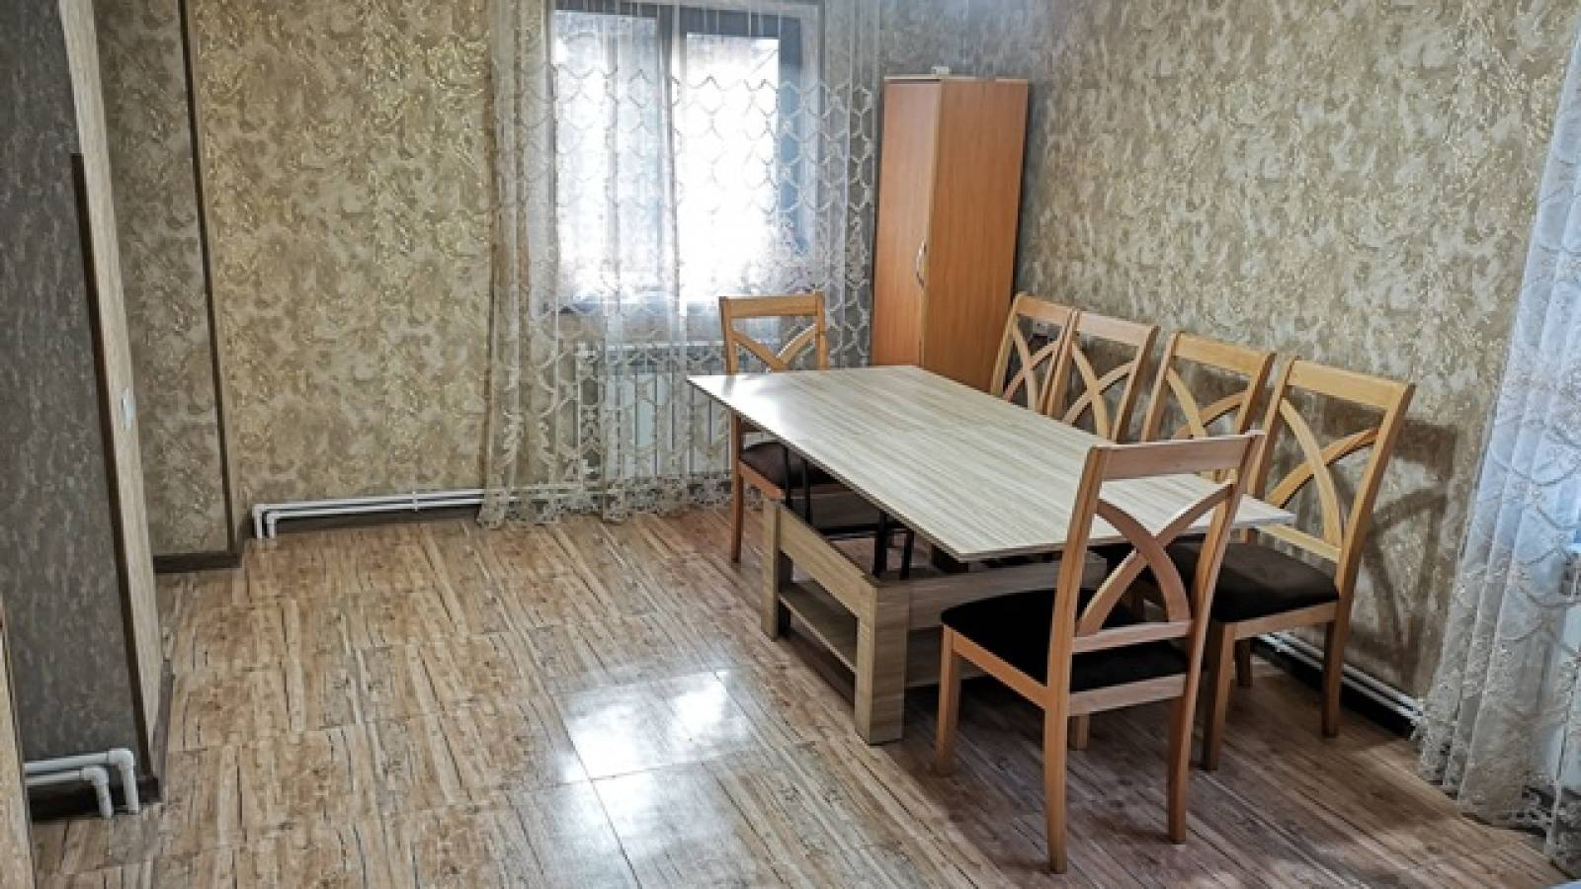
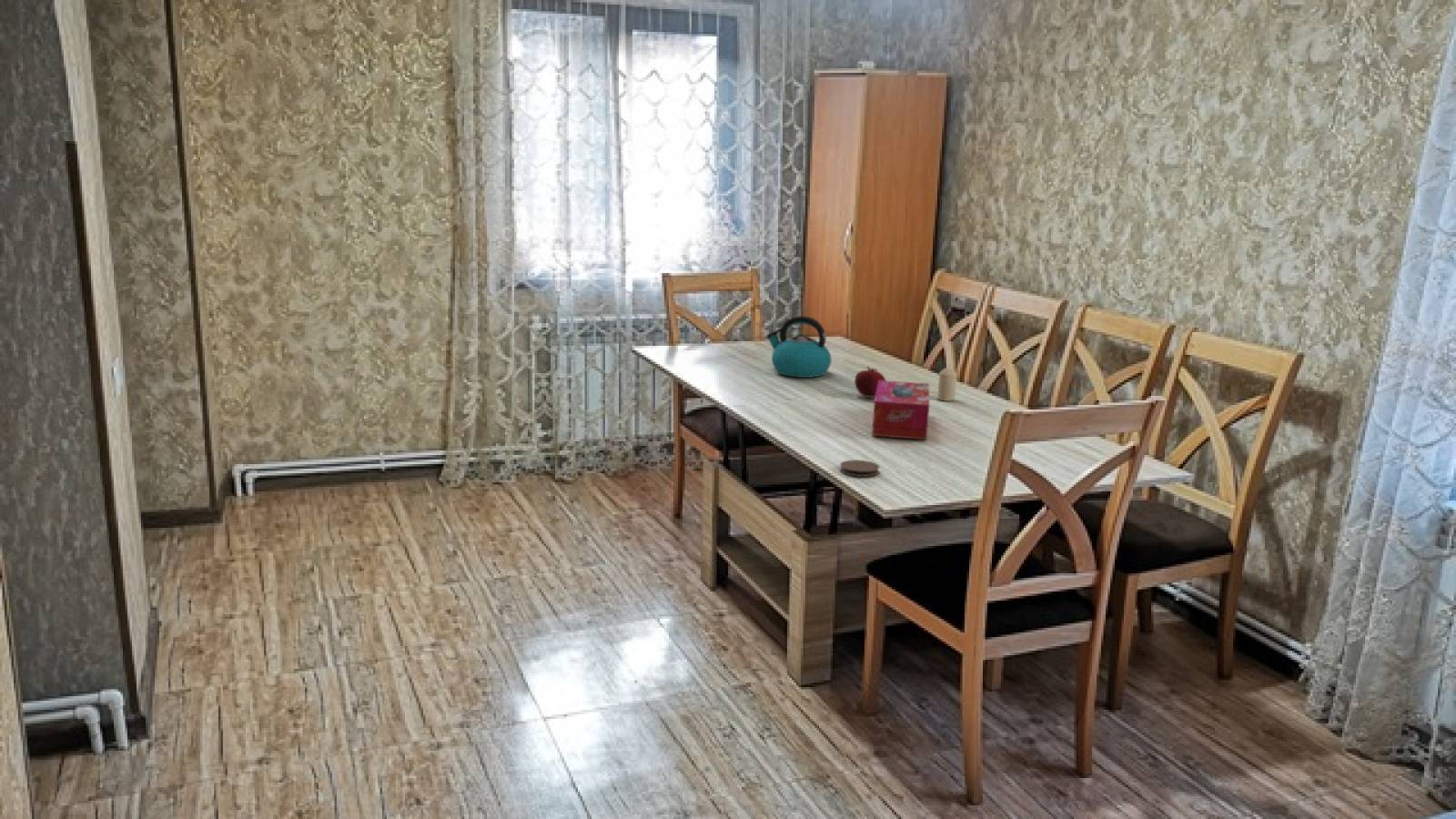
+ tissue box [871,379,930,440]
+ candle [936,368,957,402]
+ kettle [765,315,833,379]
+ coaster [839,459,880,478]
+ fruit [854,365,886,399]
